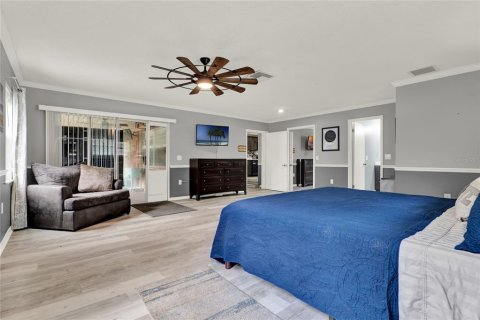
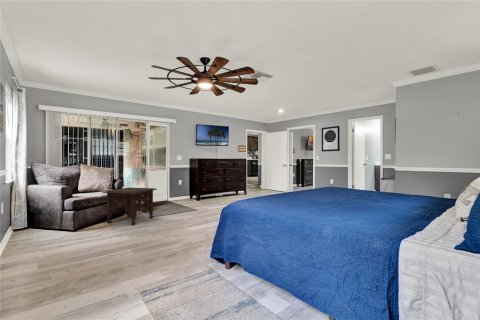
+ side table [101,187,158,226]
